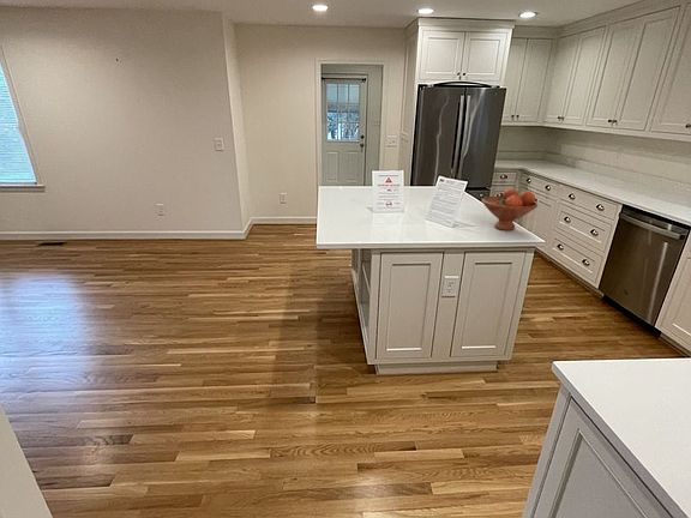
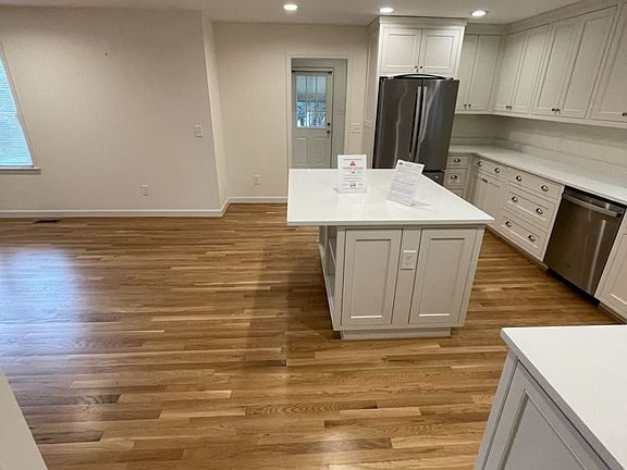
- fruit bowl [481,188,539,231]
